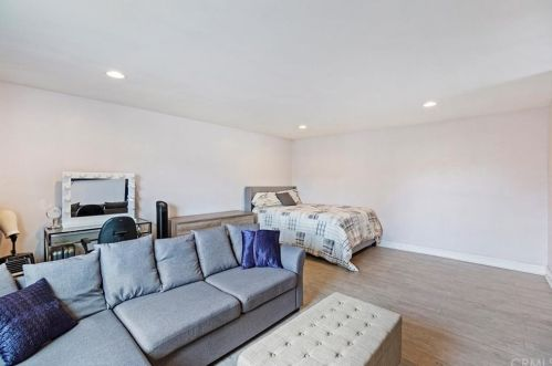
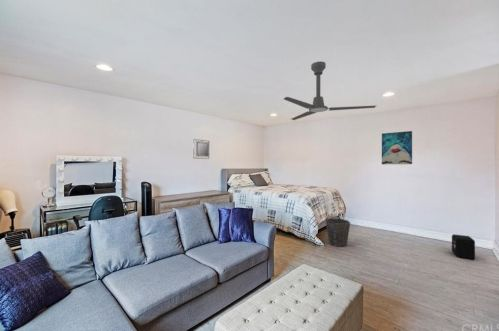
+ home mirror [192,138,210,160]
+ wall art [381,130,413,165]
+ ceiling fan [283,60,378,121]
+ air purifier [451,233,476,260]
+ waste bin [325,217,351,247]
